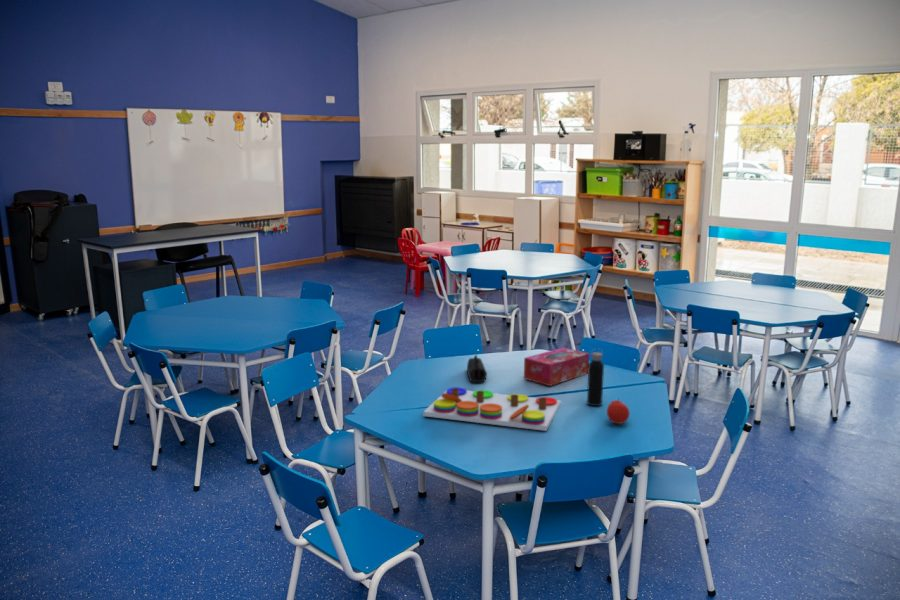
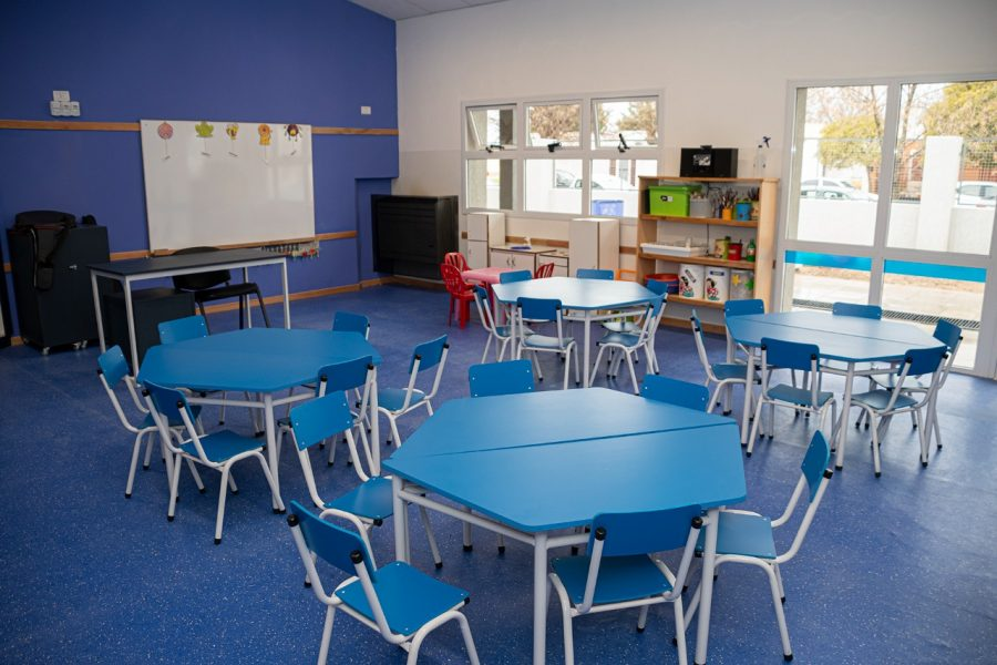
- pencil case [466,354,488,383]
- board game [423,386,562,432]
- tissue box [523,346,590,387]
- fruit [606,397,631,425]
- water bottle [586,348,605,407]
